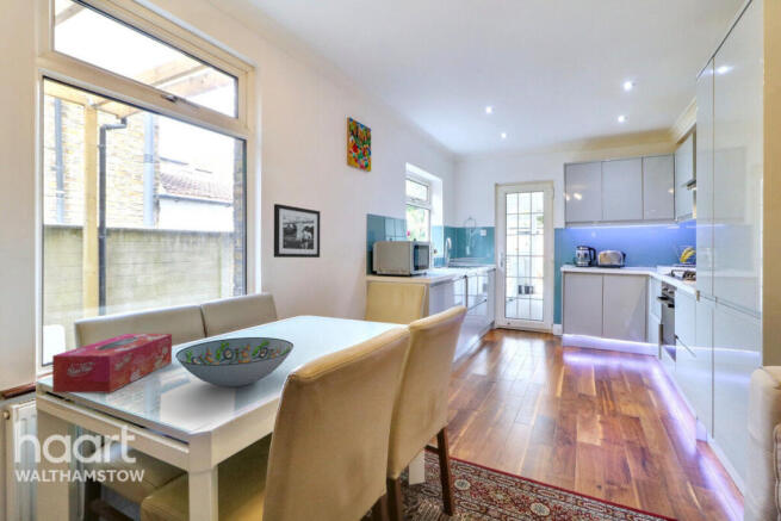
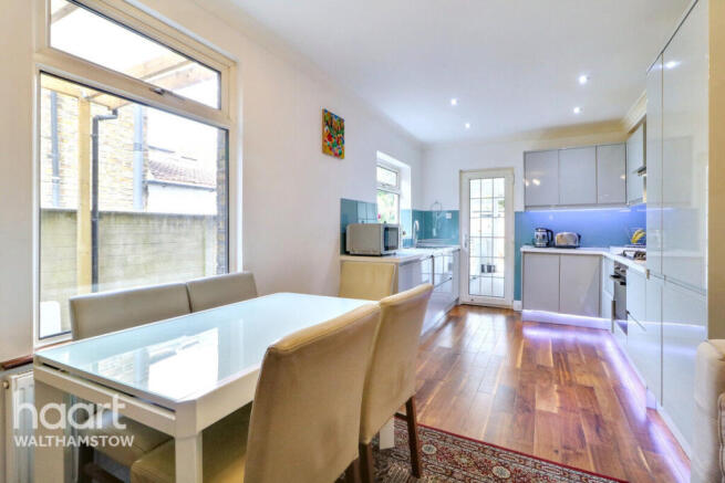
- picture frame [273,203,321,259]
- tissue box [51,333,173,393]
- decorative bowl [174,336,295,389]
